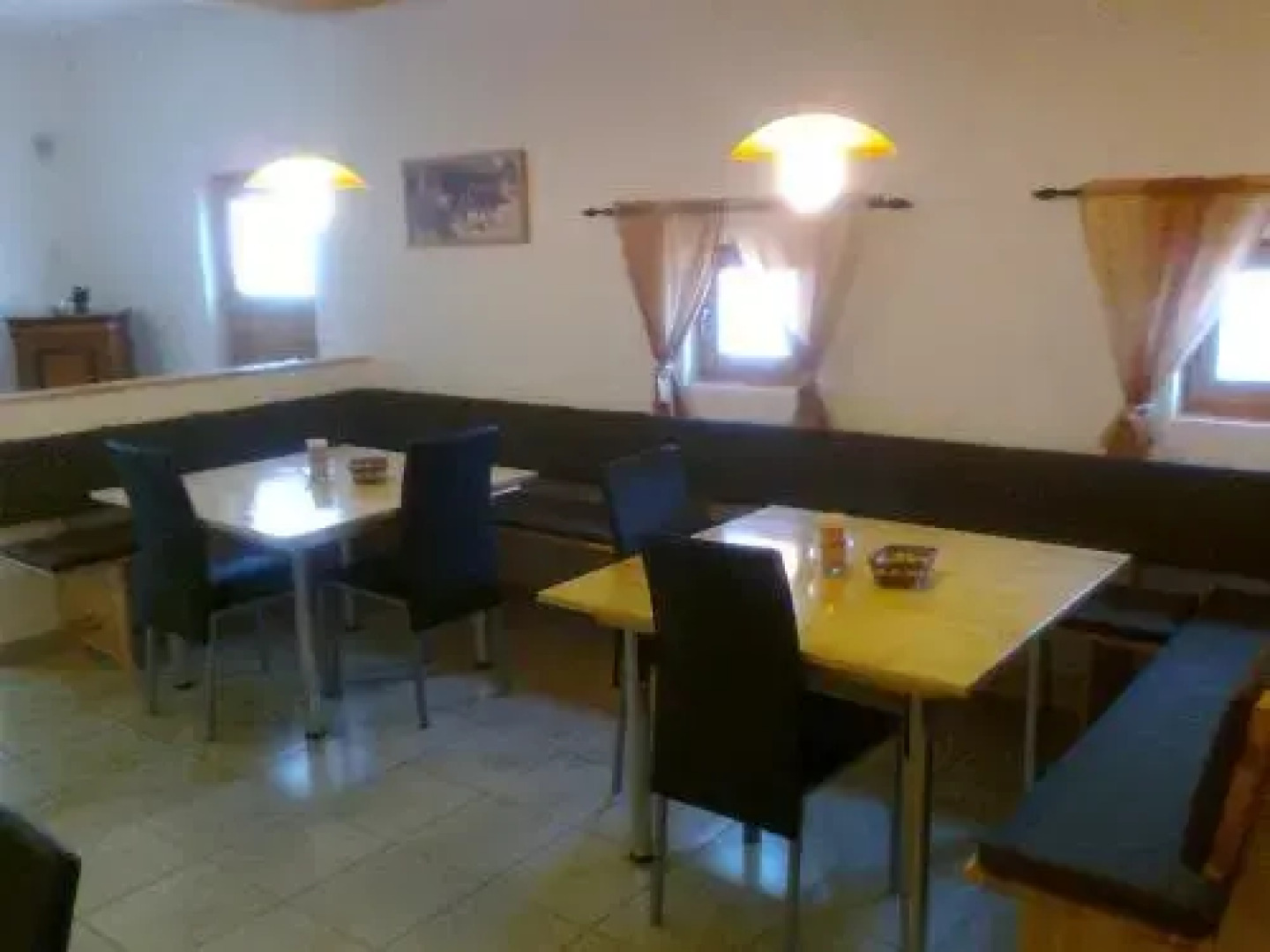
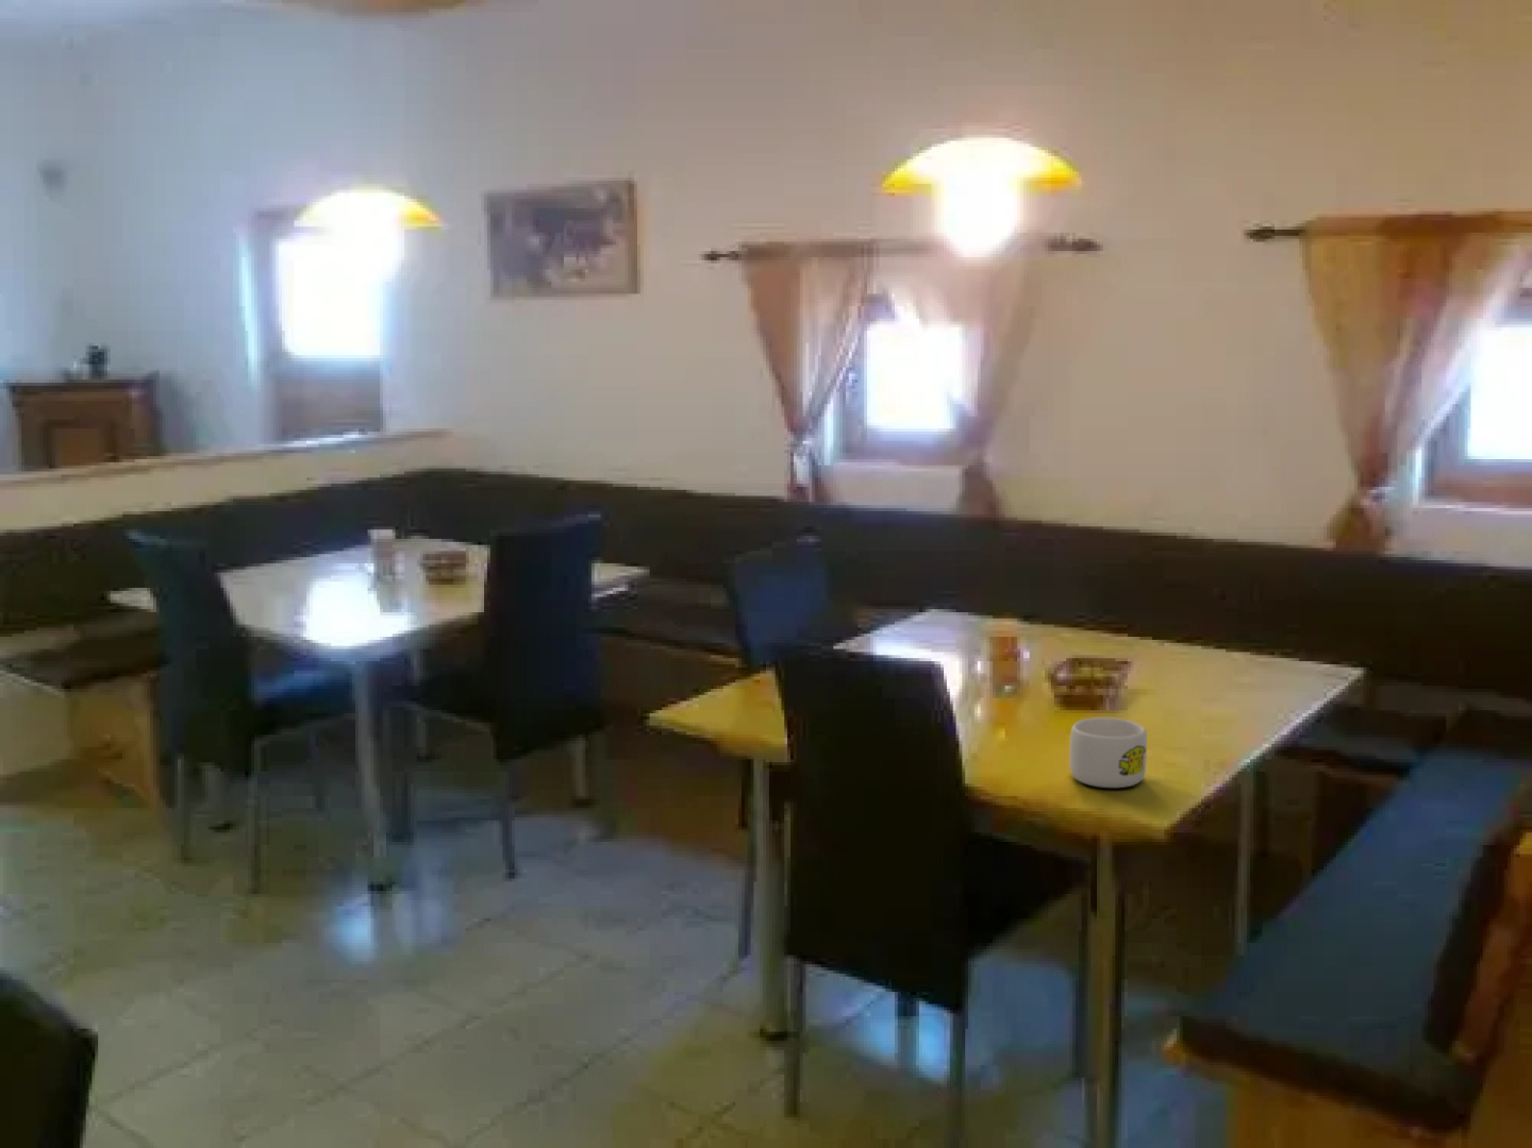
+ mug [1068,716,1148,789]
